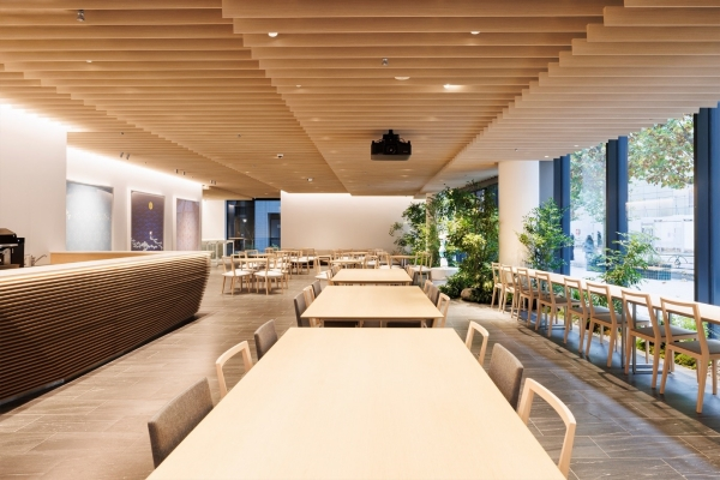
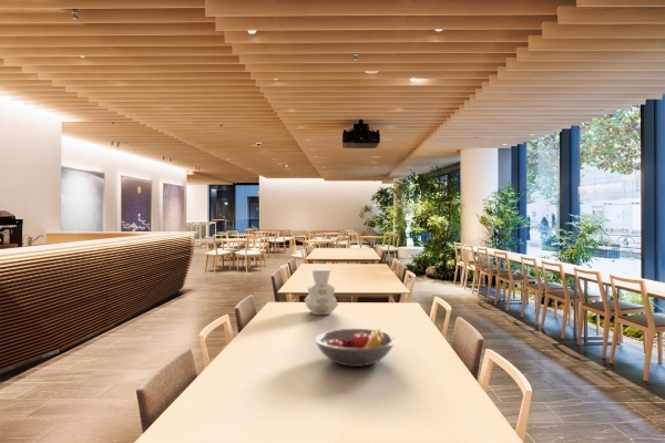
+ vase [304,267,339,316]
+ fruit bowl [314,327,397,368]
